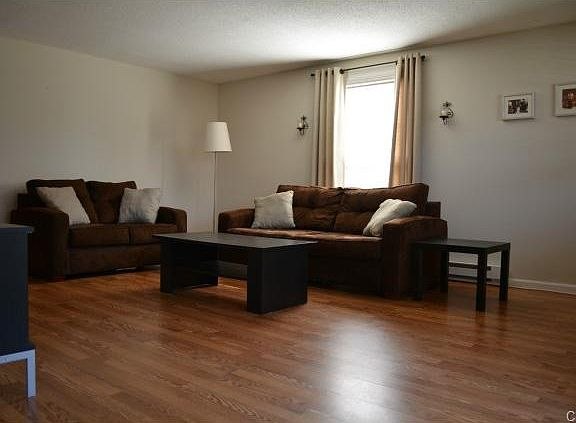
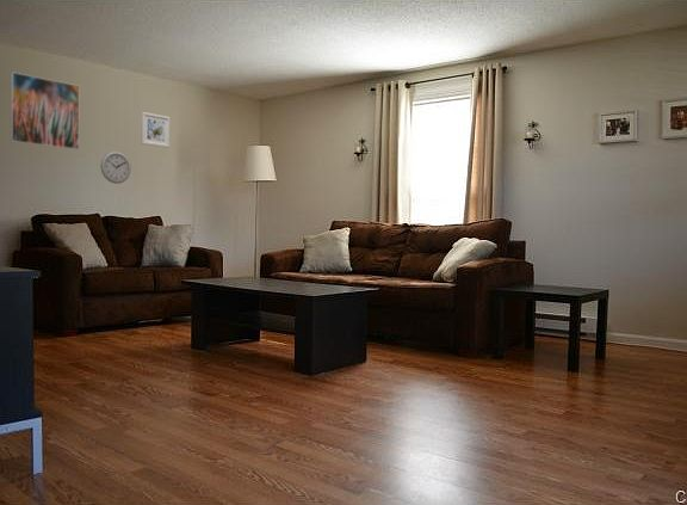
+ wall clock [100,150,132,185]
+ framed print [10,70,81,150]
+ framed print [140,111,171,149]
